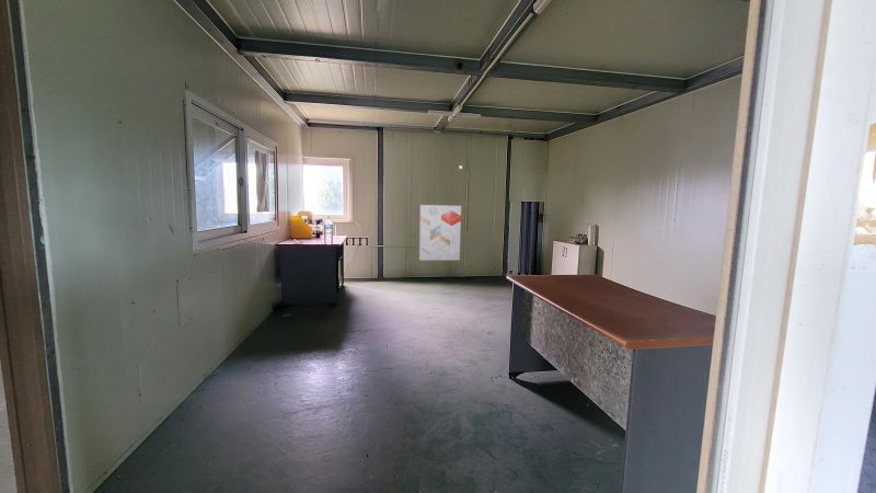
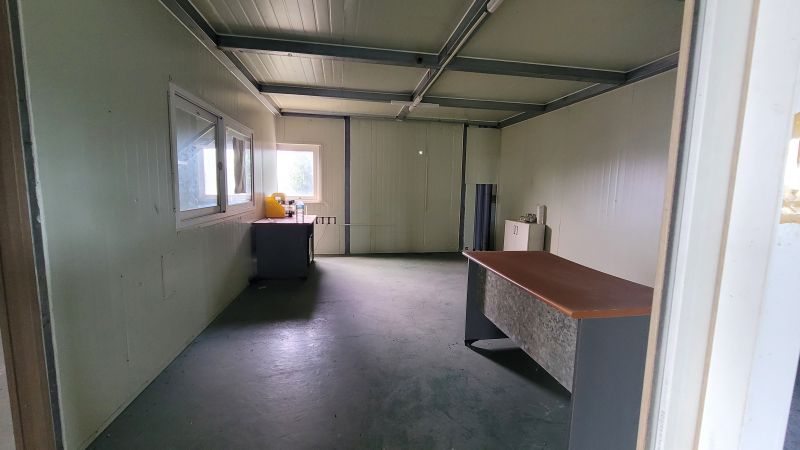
- wall art [418,204,462,262]
